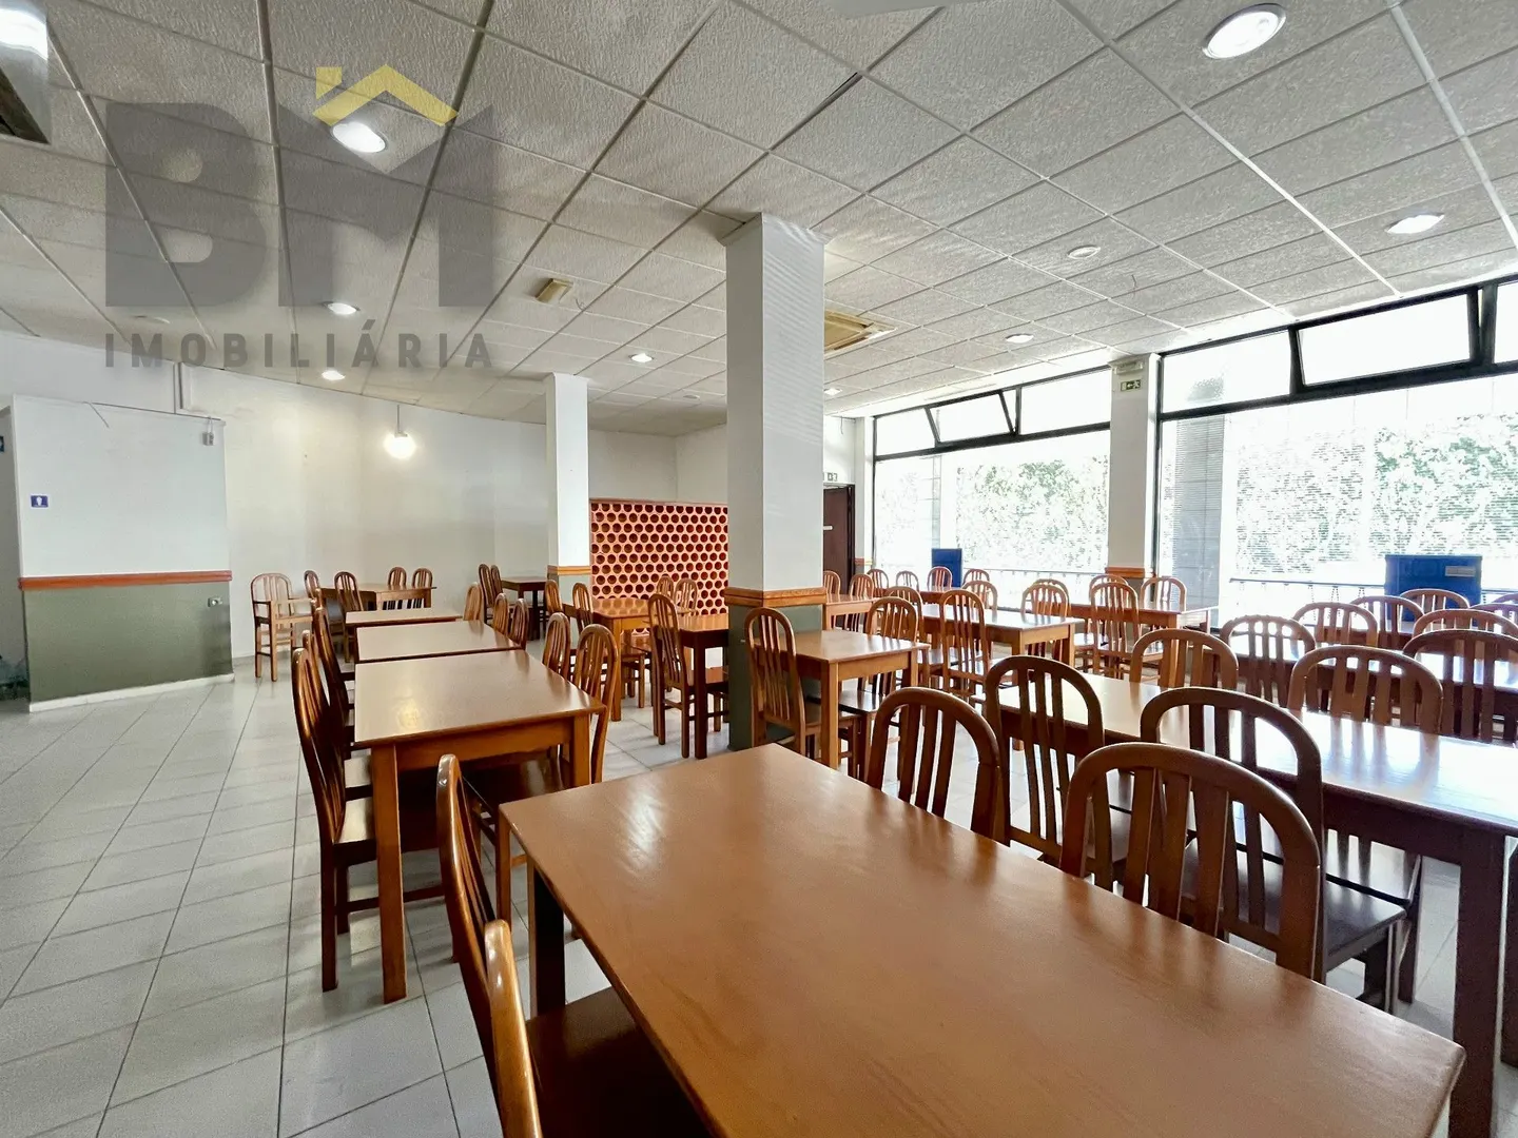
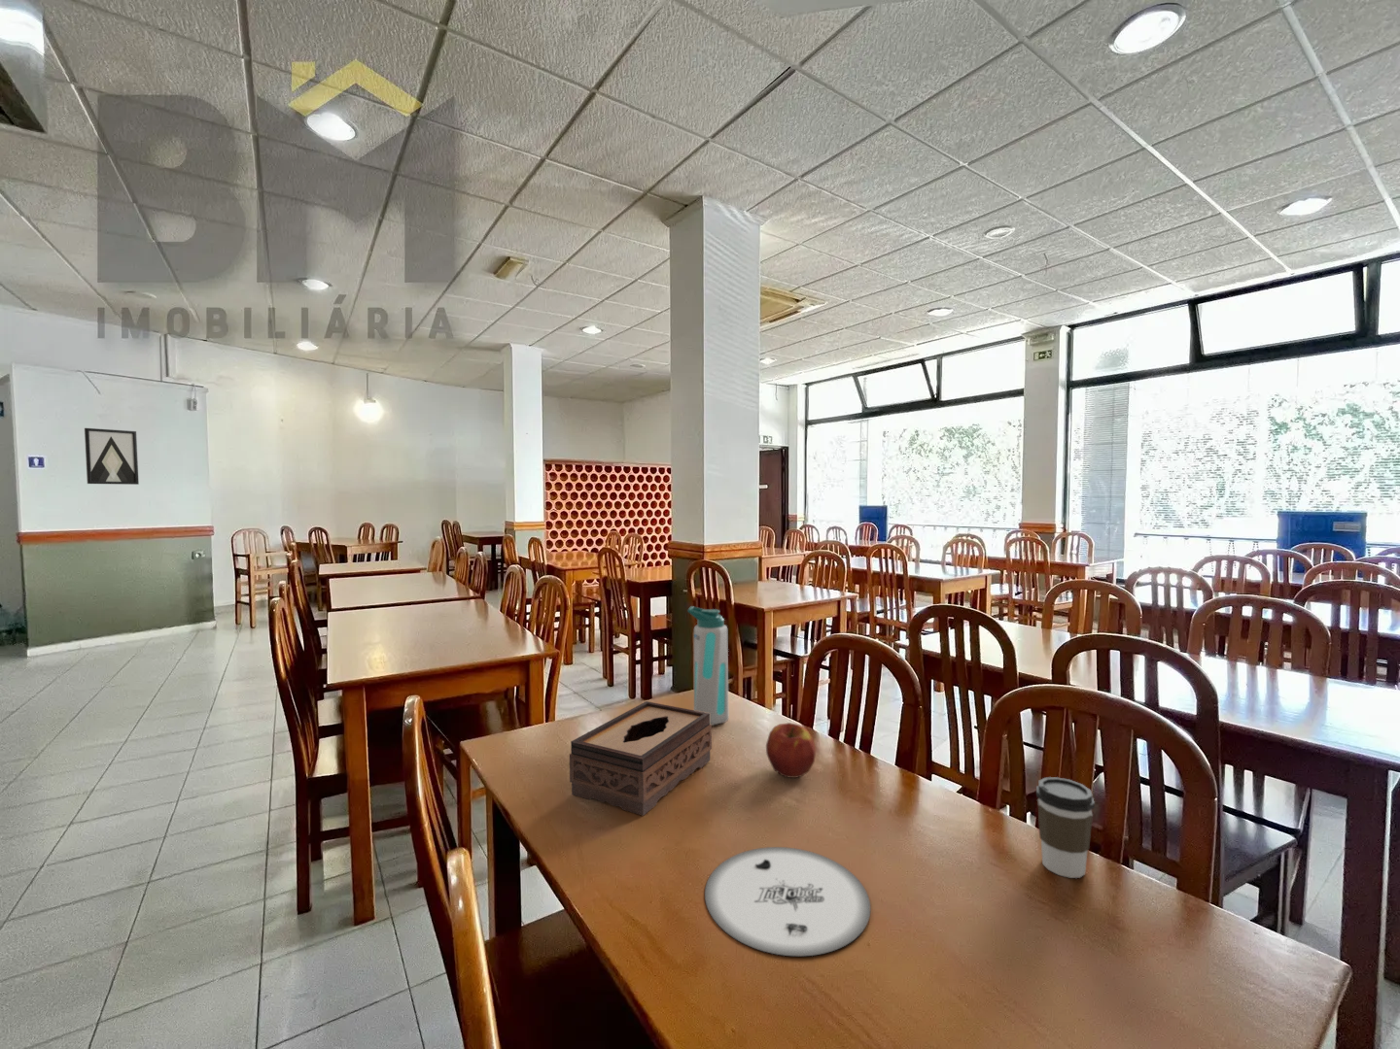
+ plate [704,846,871,956]
+ water bottle [687,605,730,726]
+ tissue box [569,701,712,817]
+ coffee cup [1035,776,1096,879]
+ apple [765,722,817,779]
+ wall art [84,428,140,486]
